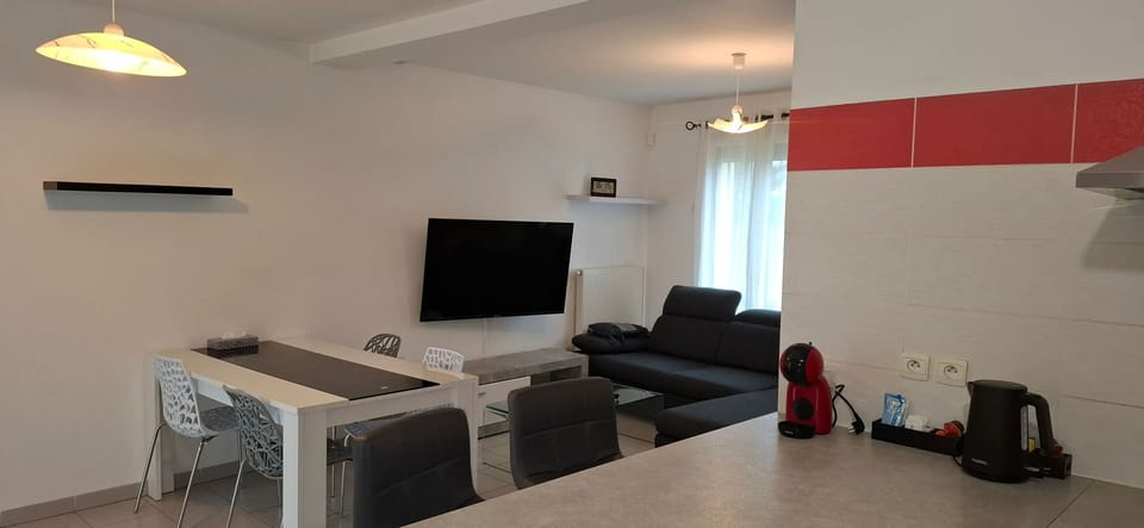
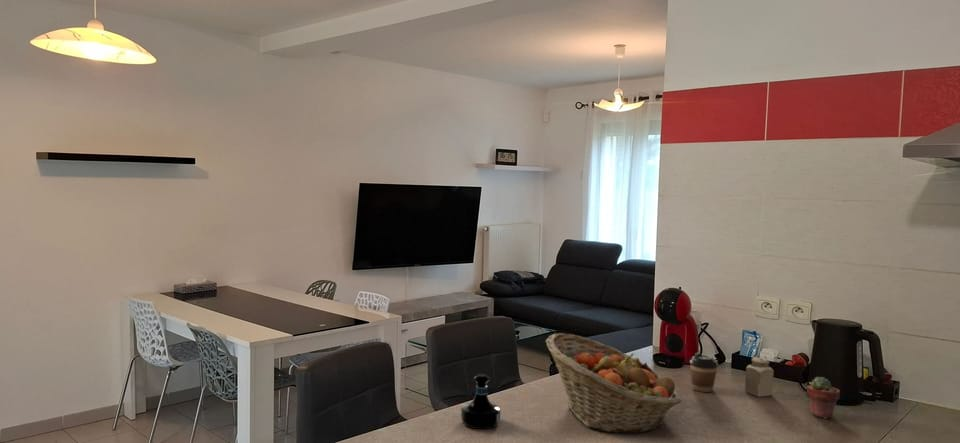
+ potted succulent [806,376,841,420]
+ salt shaker [744,356,775,398]
+ tequila bottle [460,373,501,430]
+ fruit basket [544,332,682,434]
+ coffee cup [689,352,719,393]
